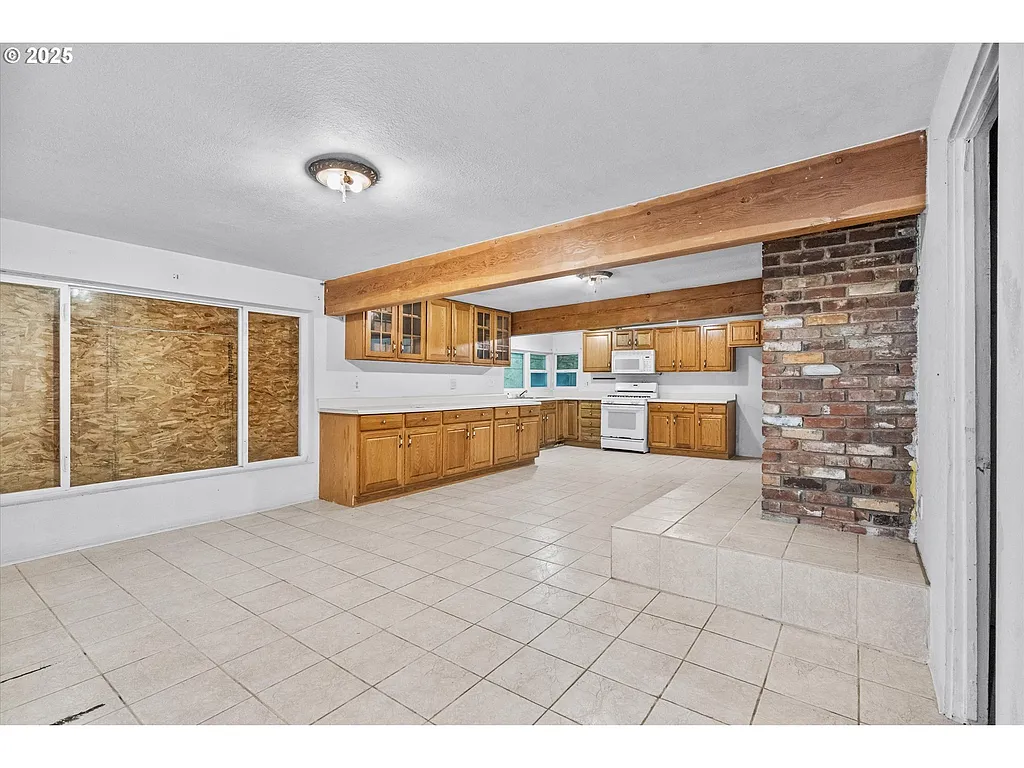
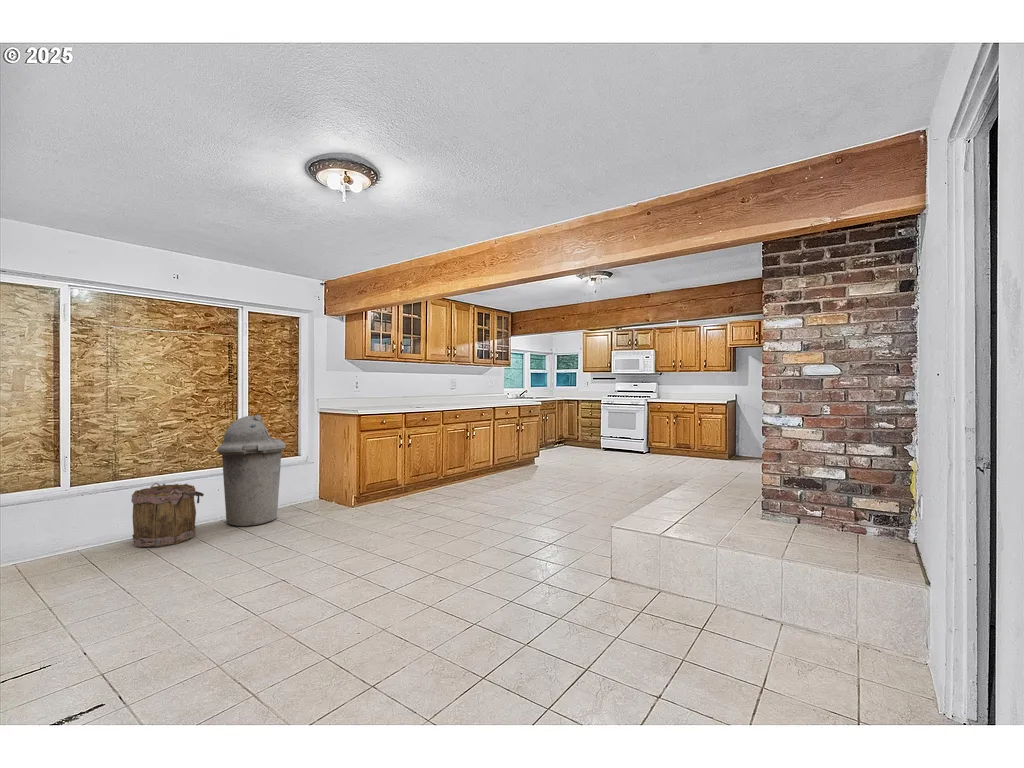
+ bucket [130,482,205,548]
+ trash can [216,413,286,527]
